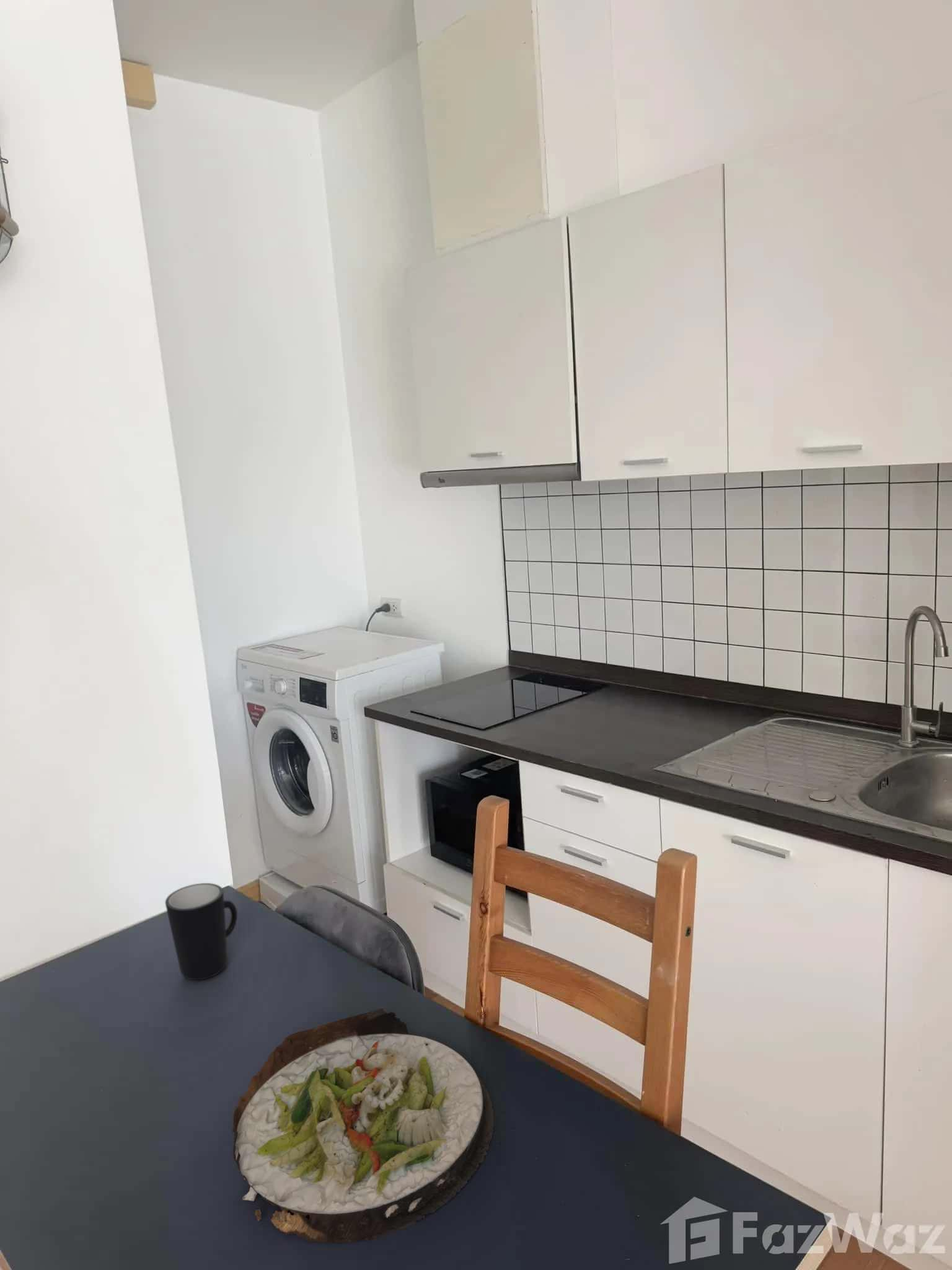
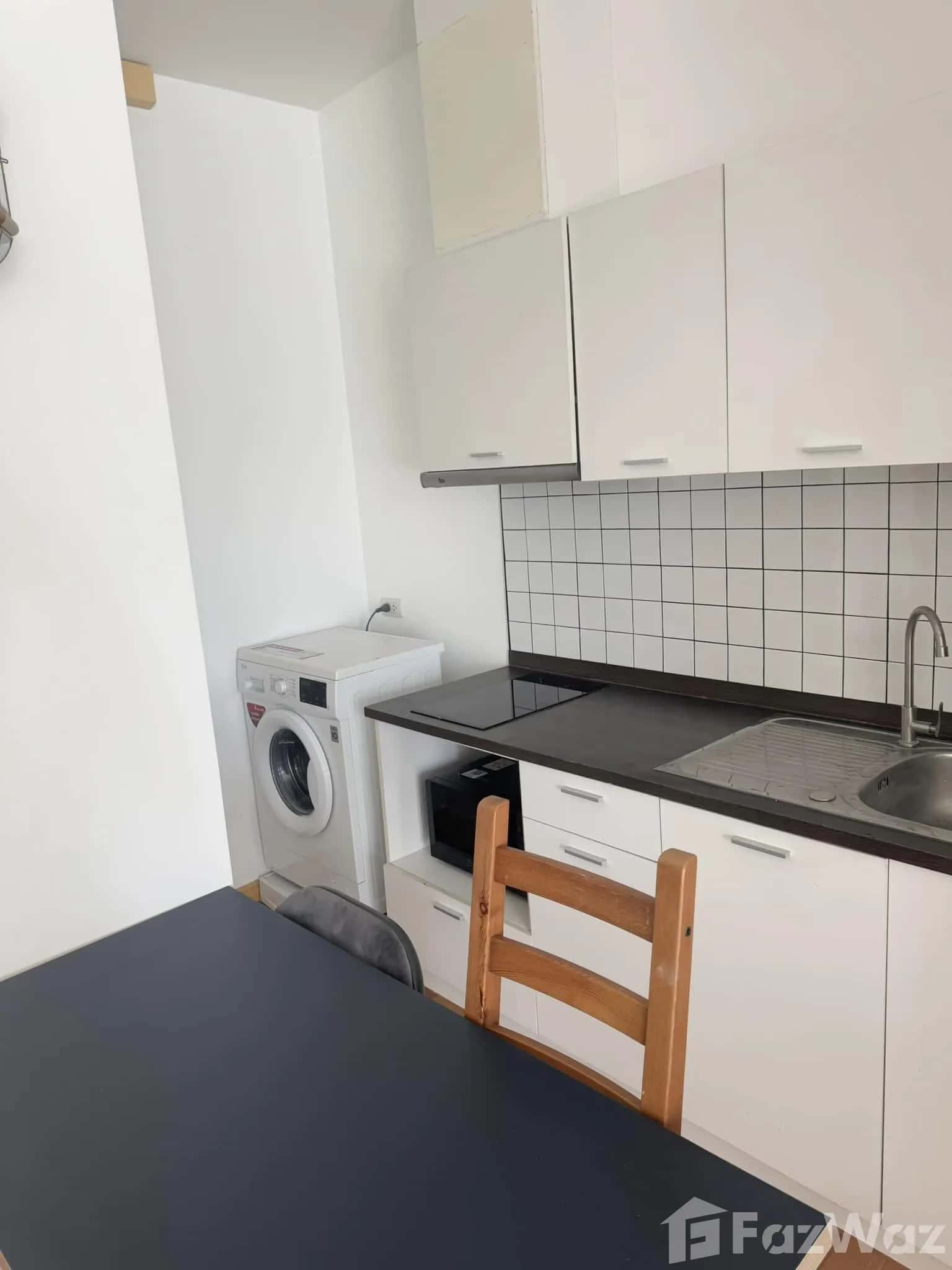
- mug [164,882,238,980]
- salad plate [232,1008,495,1244]
